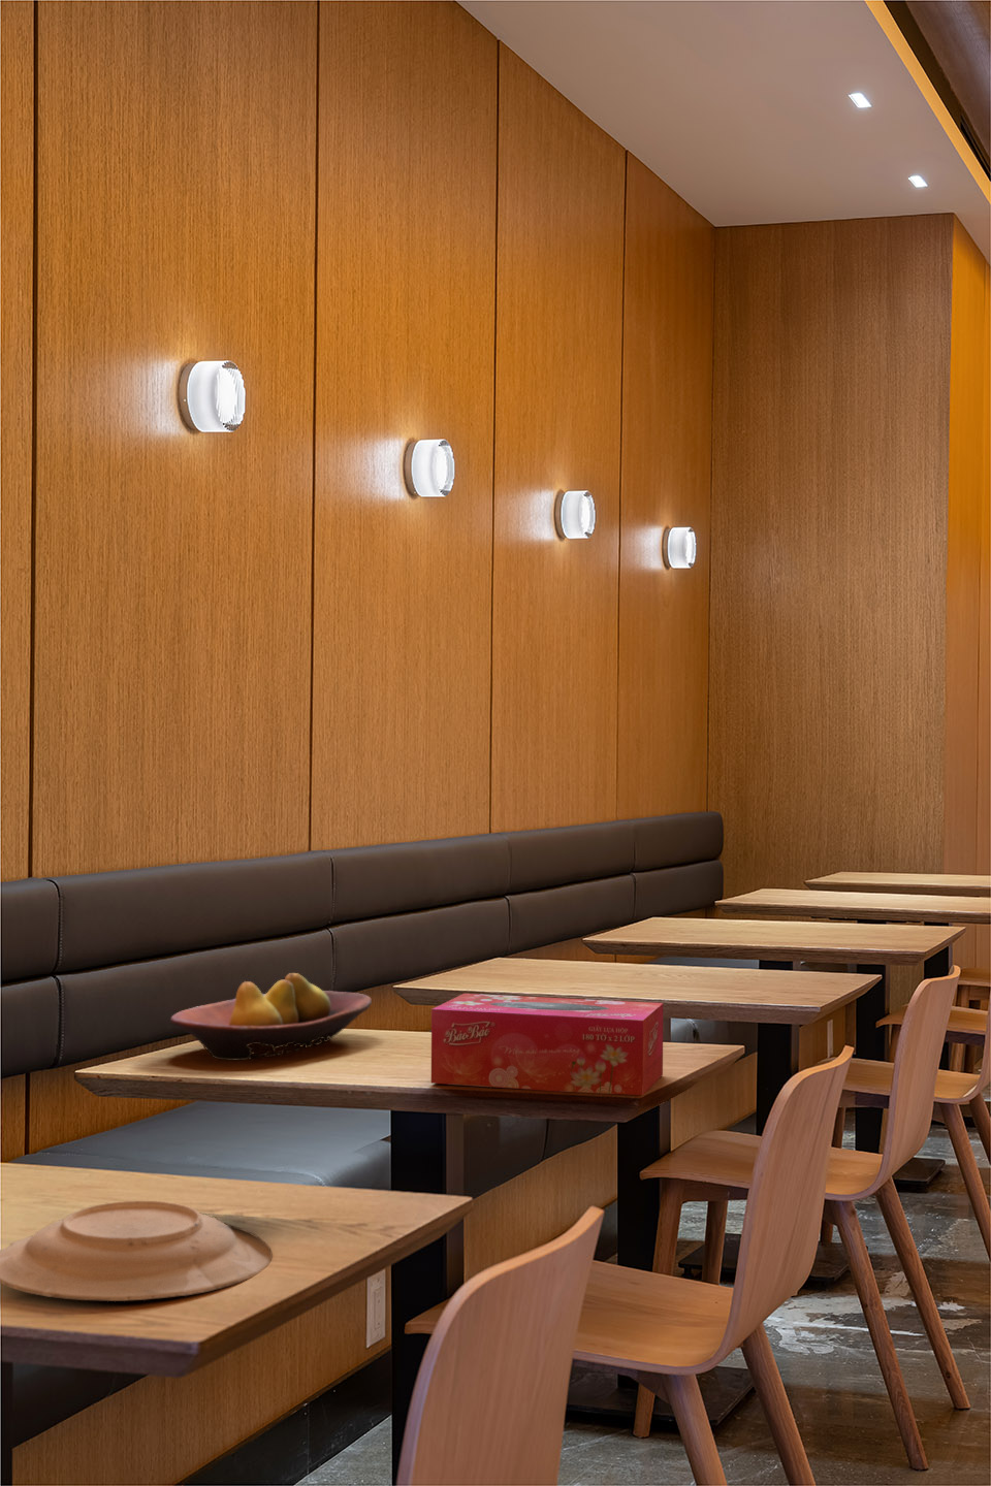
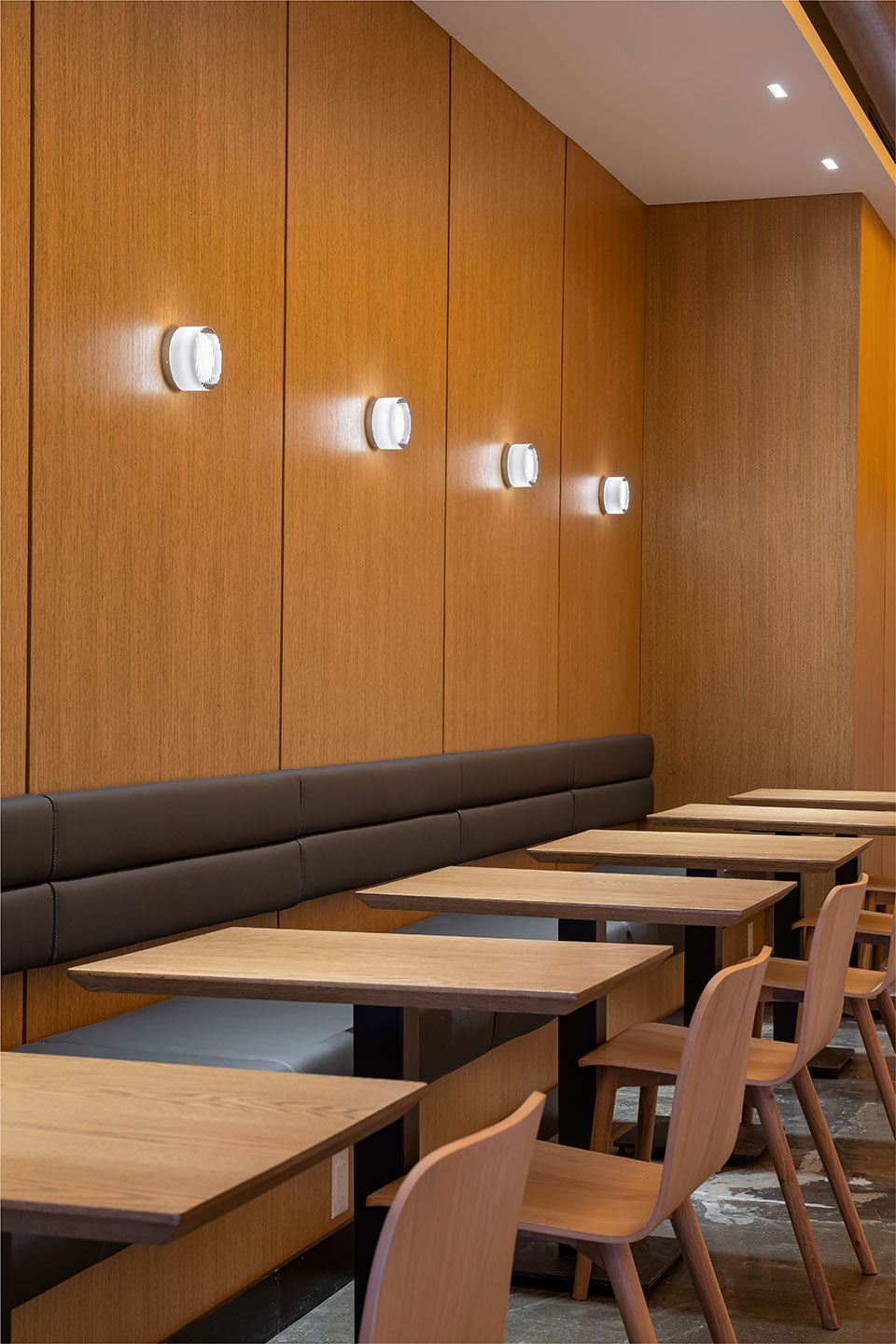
- fruit bowl [169,972,373,1060]
- plate [0,1200,273,1302]
- tissue box [430,993,664,1096]
